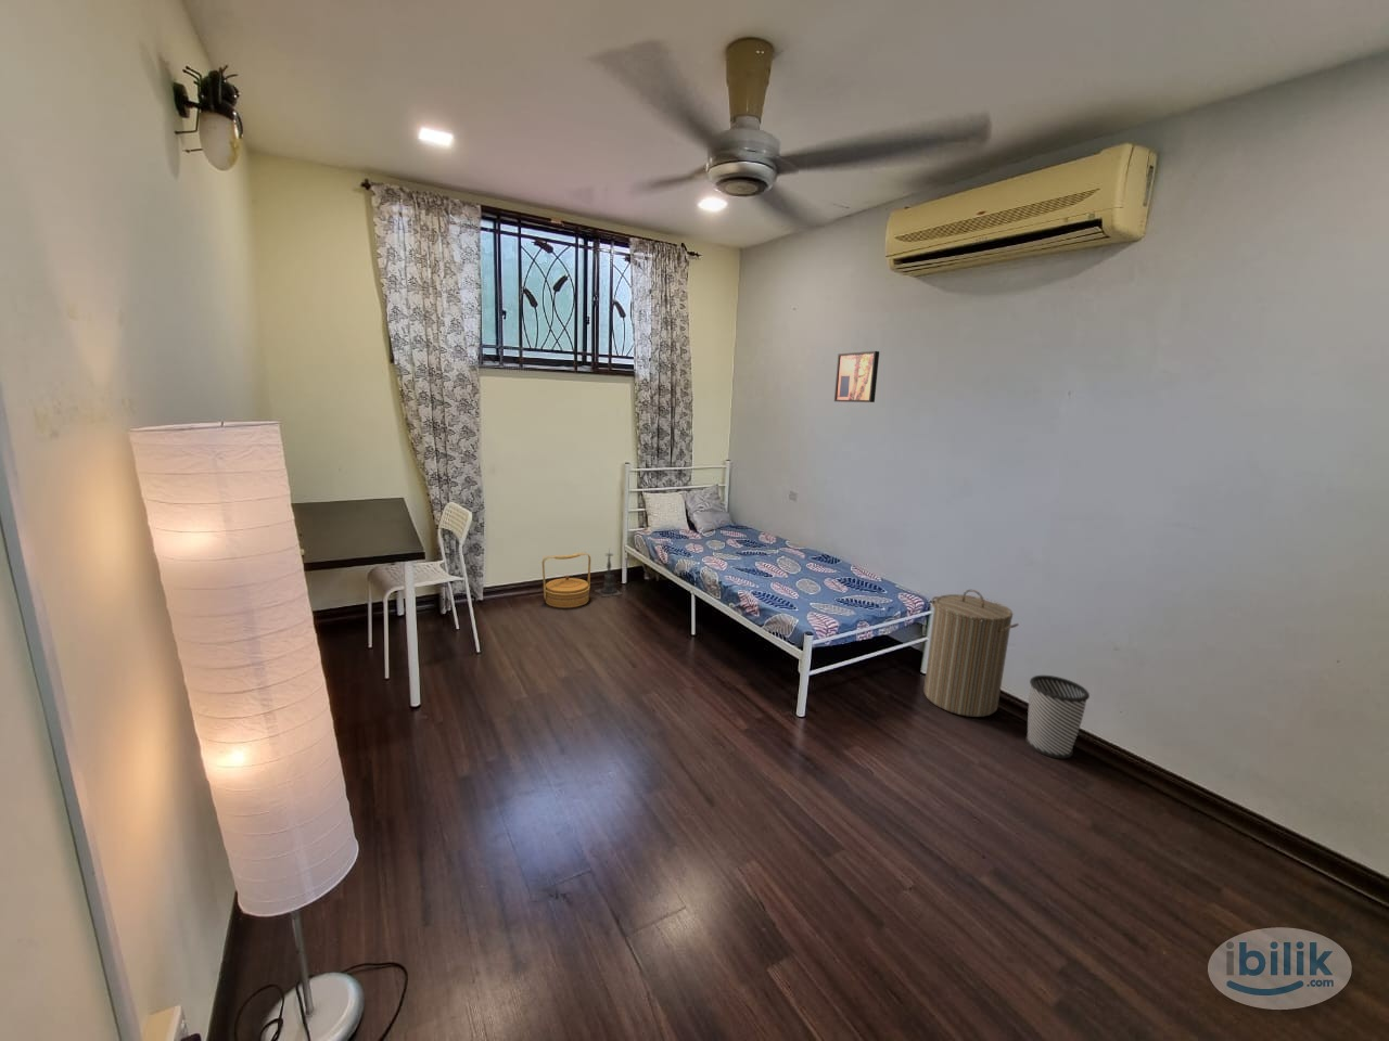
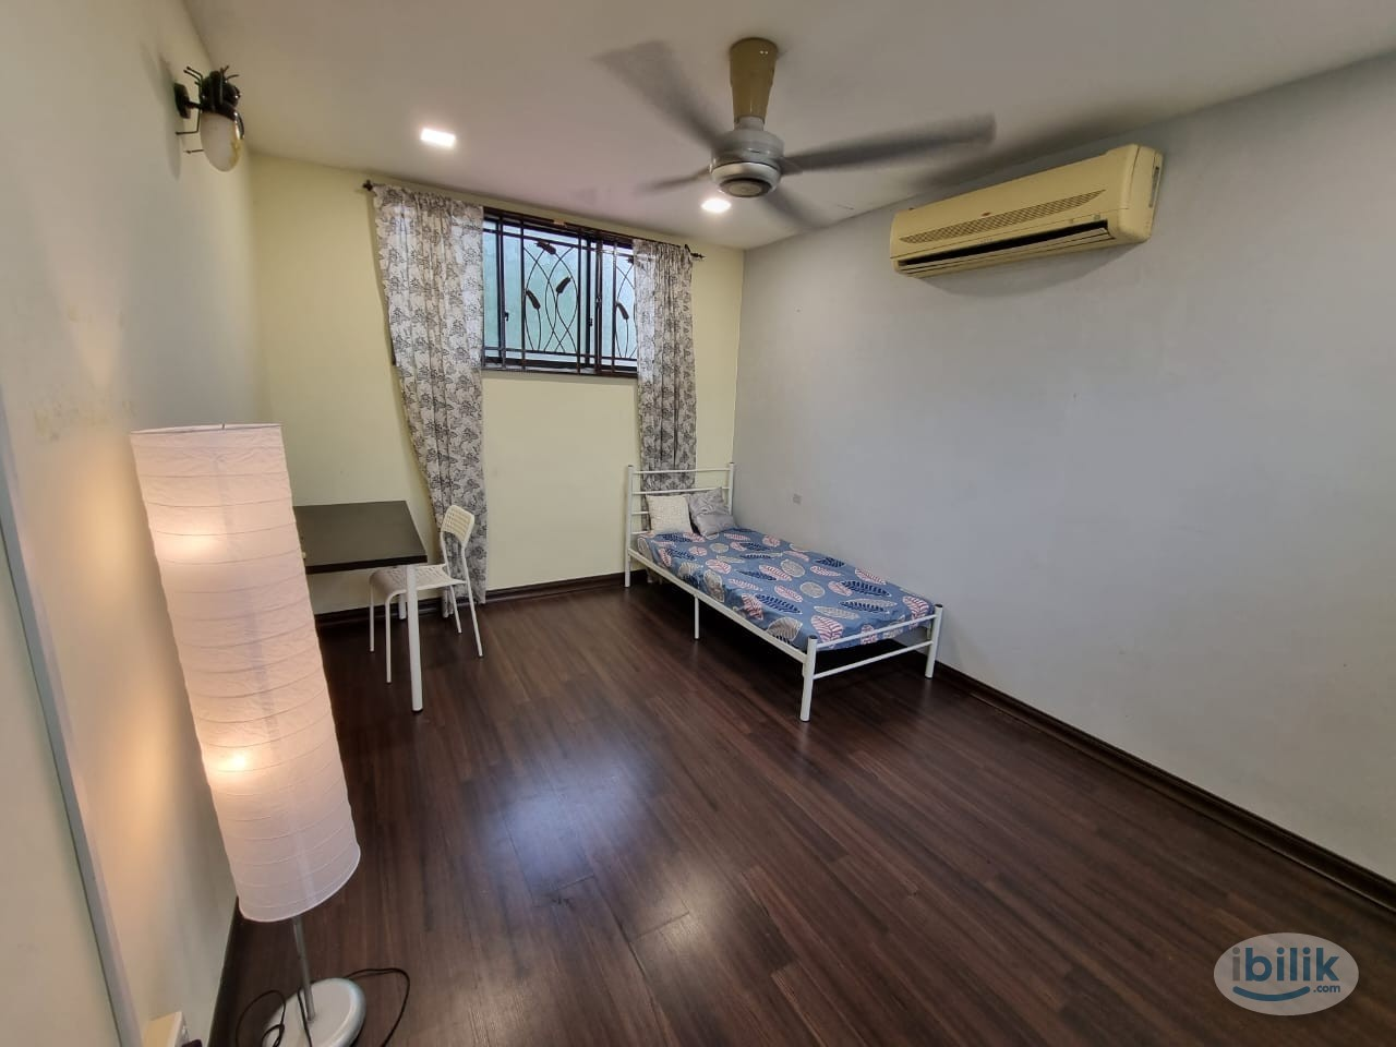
- laundry hamper [922,588,1020,717]
- candle holder [594,547,625,598]
- wastebasket [1025,675,1090,759]
- basket [541,552,592,609]
- wall art [833,350,880,403]
